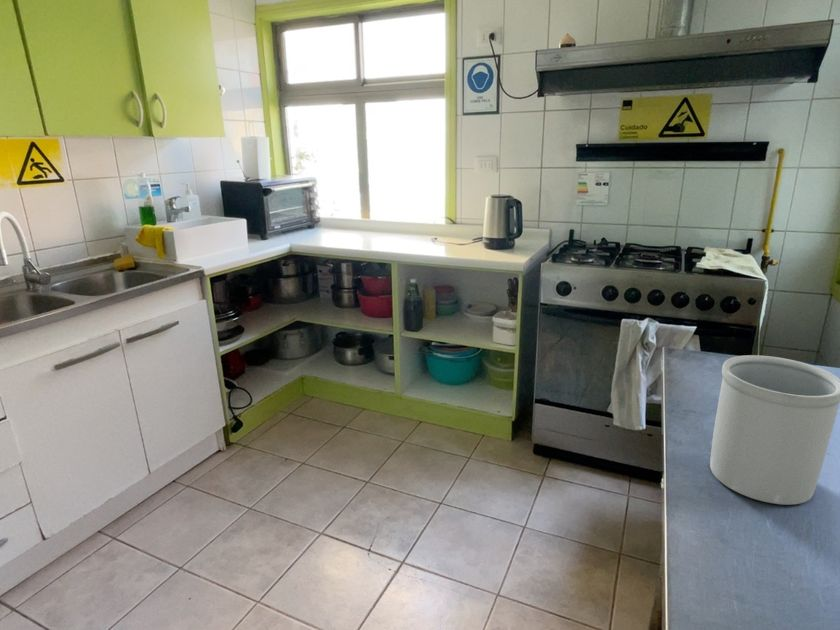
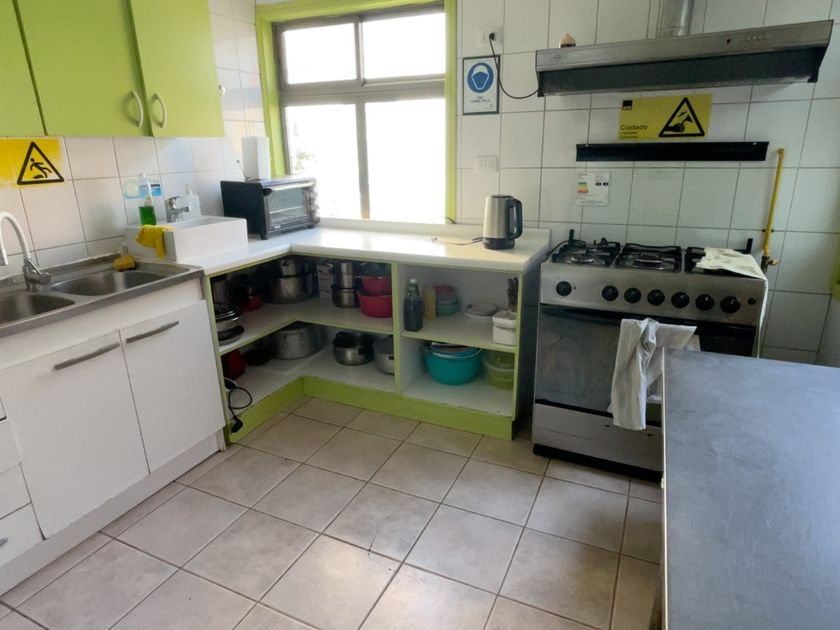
- utensil holder [709,354,840,506]
